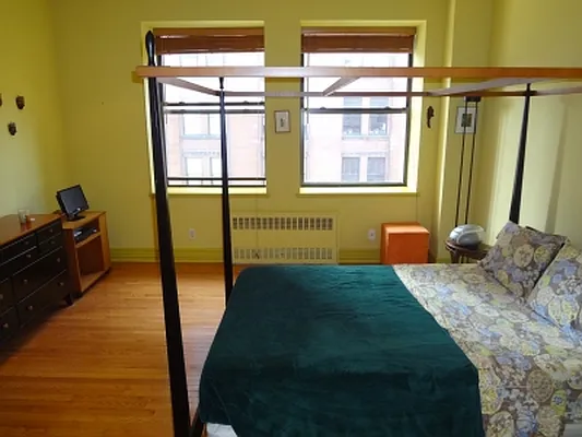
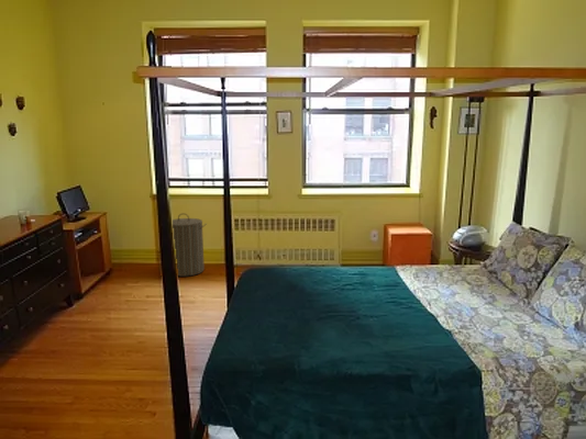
+ laundry hamper [172,212,208,278]
